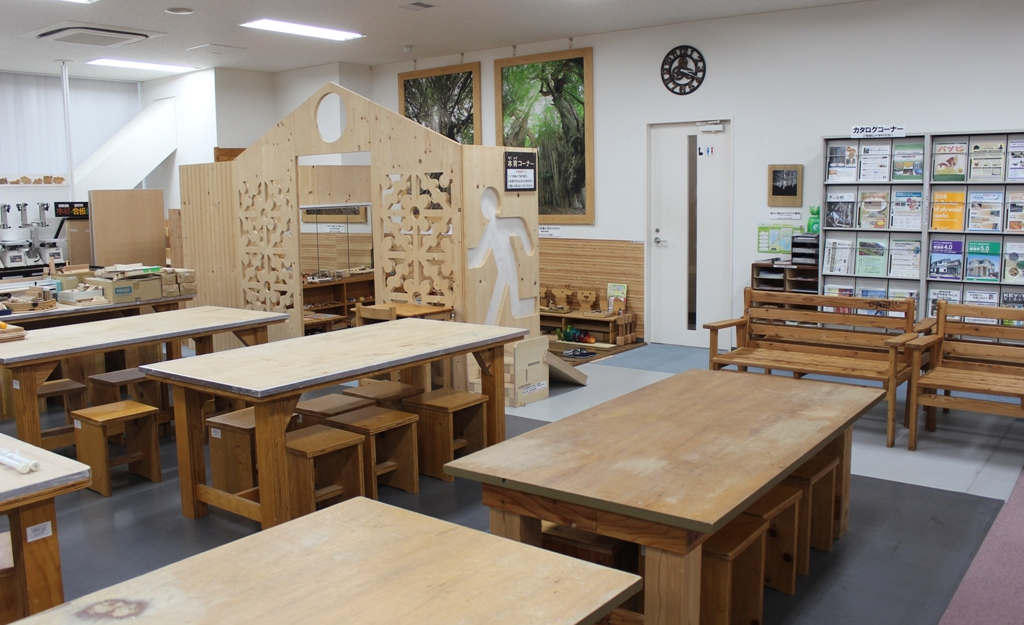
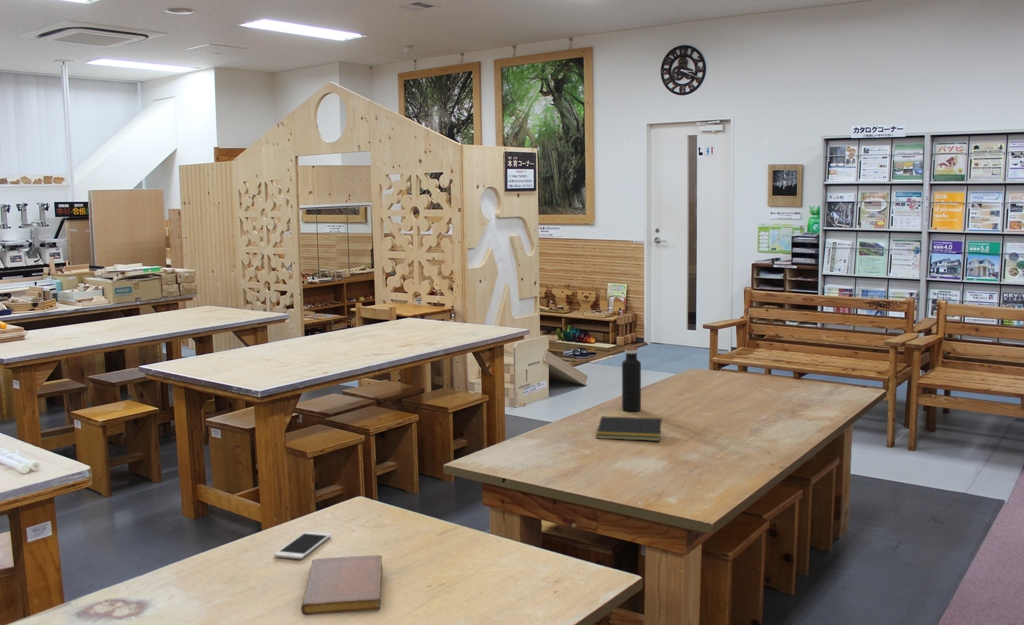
+ notebook [300,554,383,616]
+ cell phone [273,531,332,560]
+ water bottle [621,346,642,412]
+ notepad [595,415,663,442]
